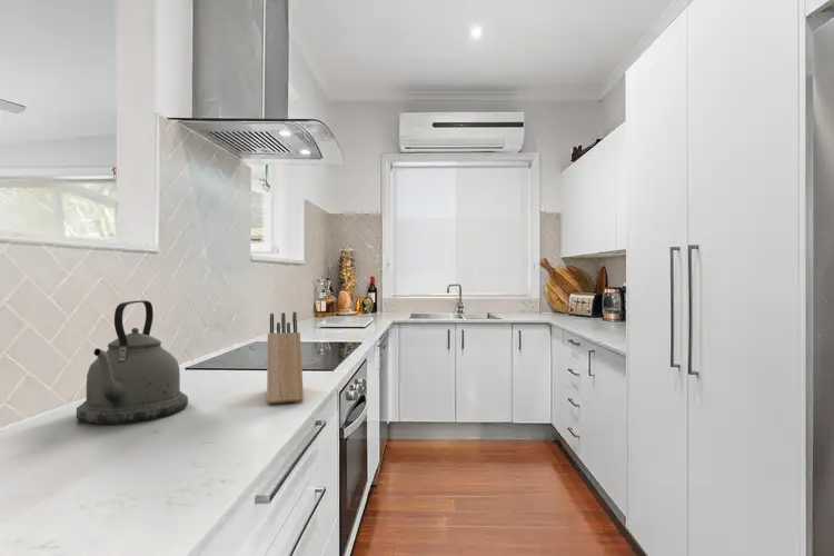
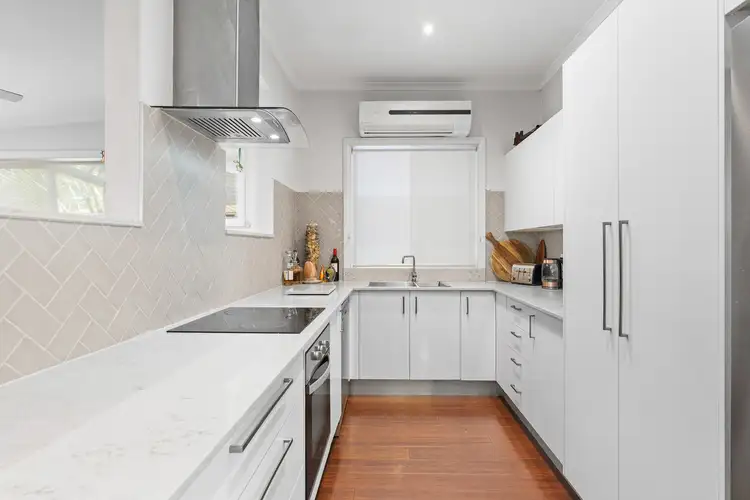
- kettle [76,299,189,425]
- knife block [266,311,305,405]
